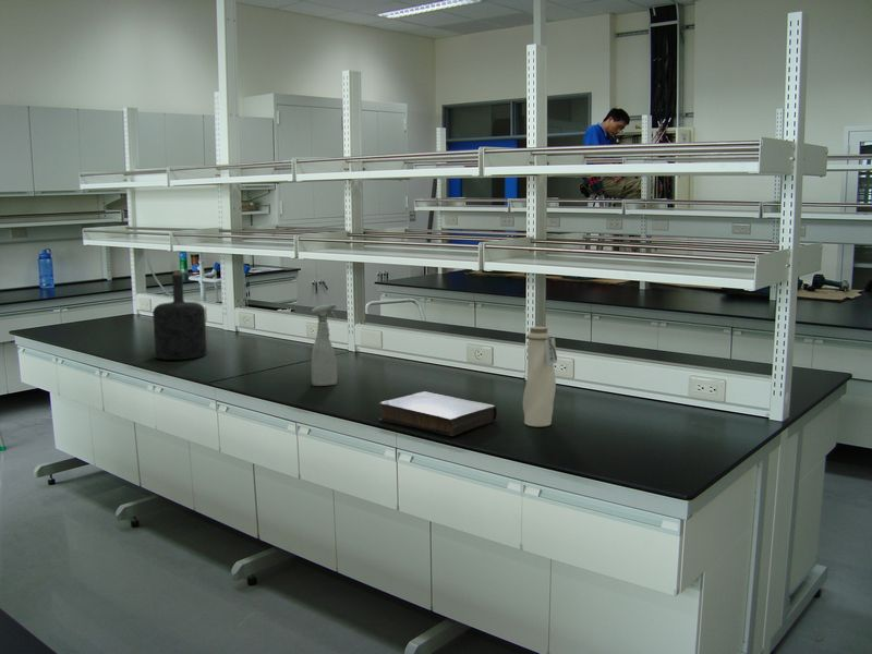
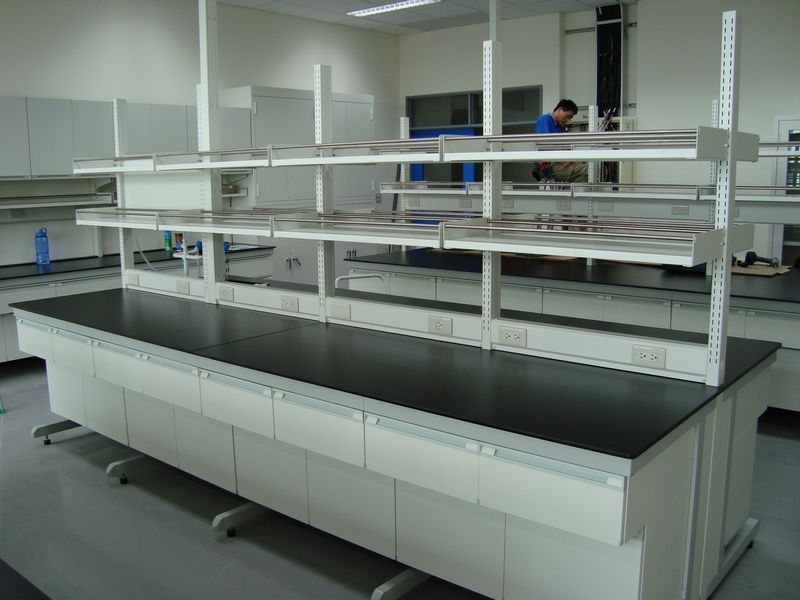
- bottle [152,271,208,361]
- book [377,390,498,437]
- water bottle [522,326,558,427]
- spray bottle [311,303,338,387]
